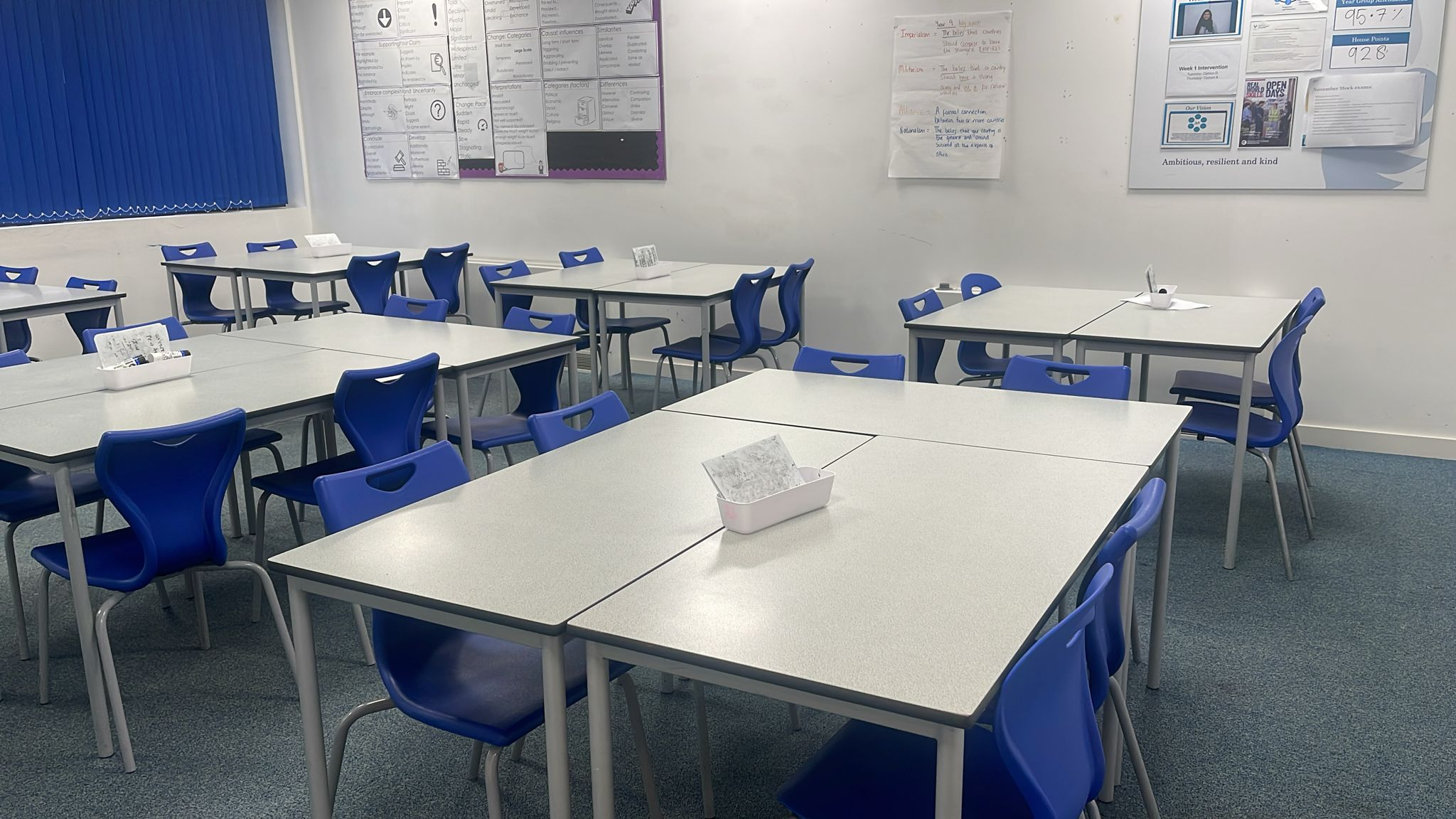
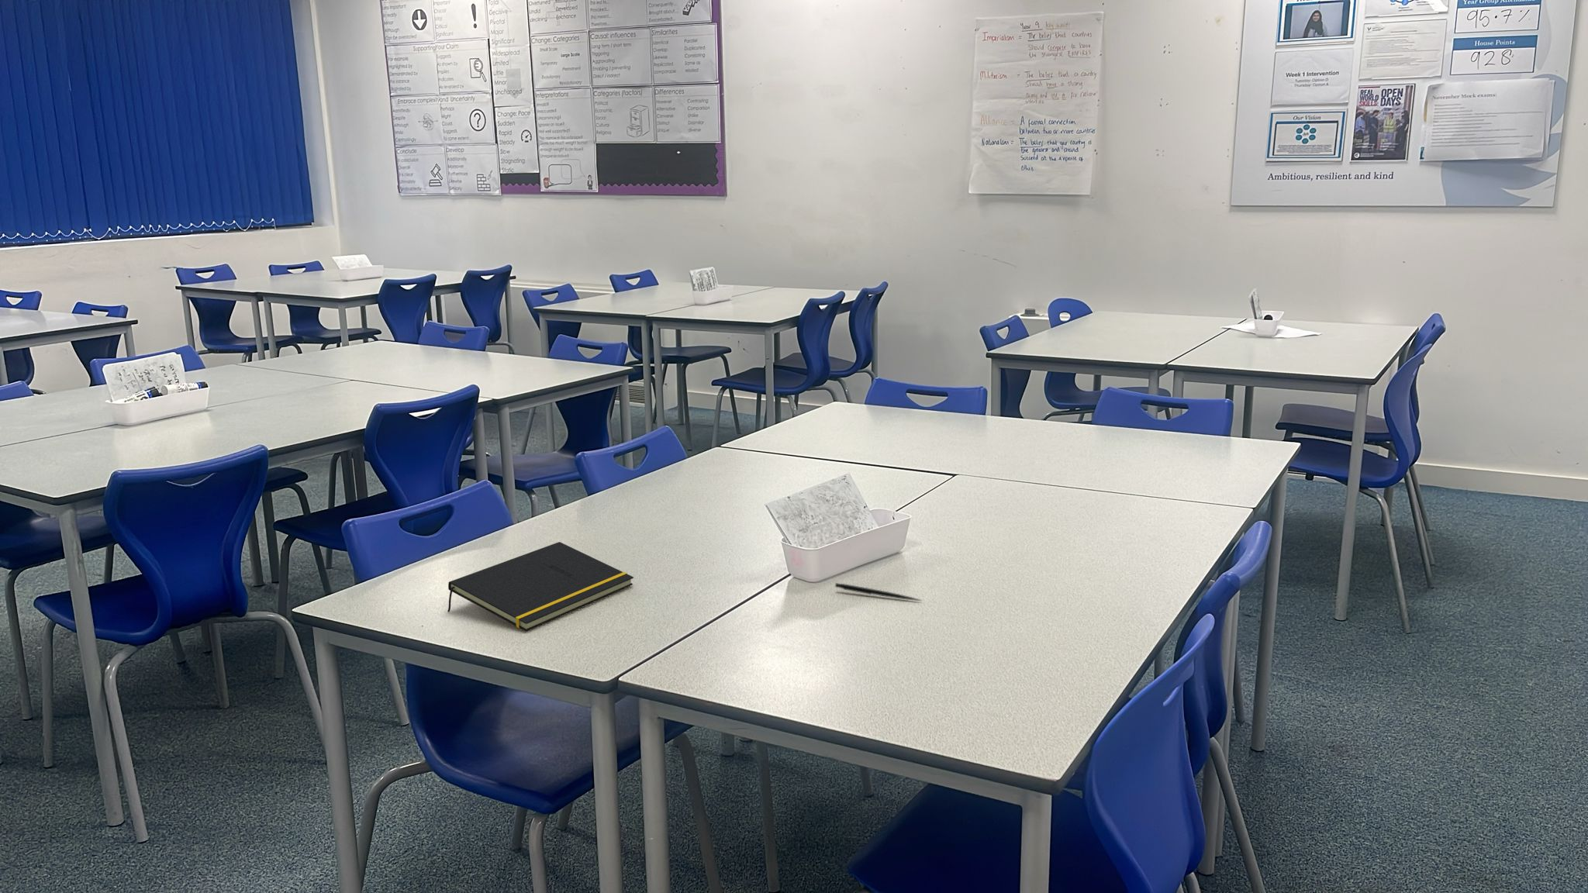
+ pen [834,582,923,602]
+ notepad [447,541,635,631]
